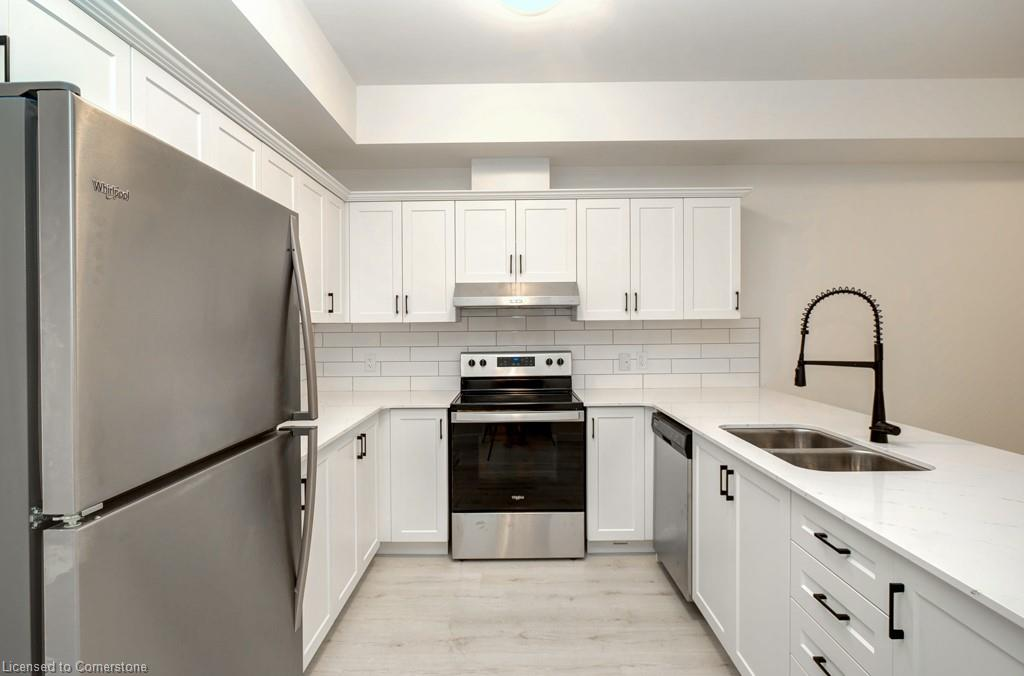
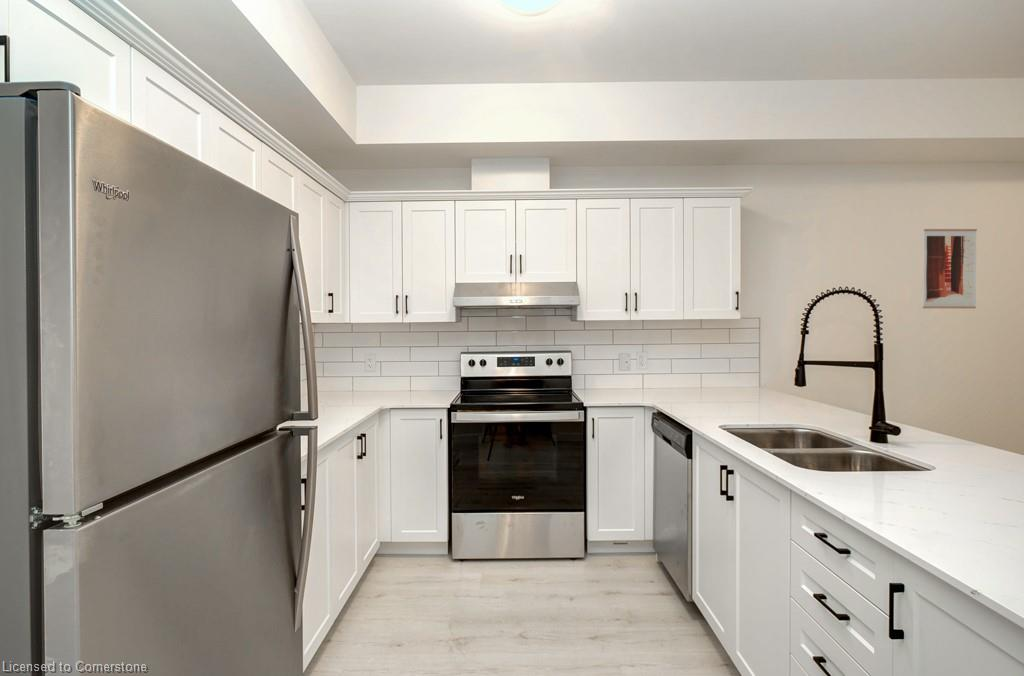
+ wall art [922,228,978,309]
